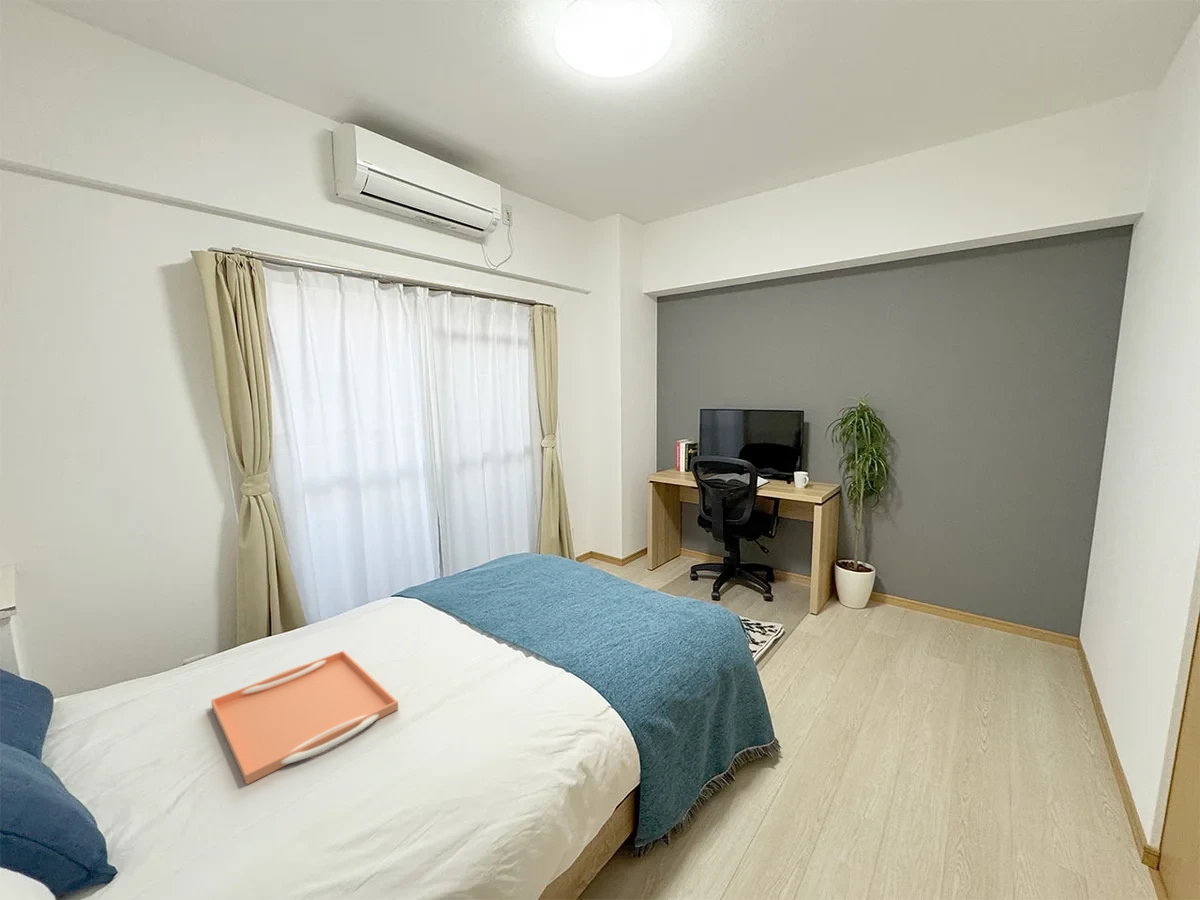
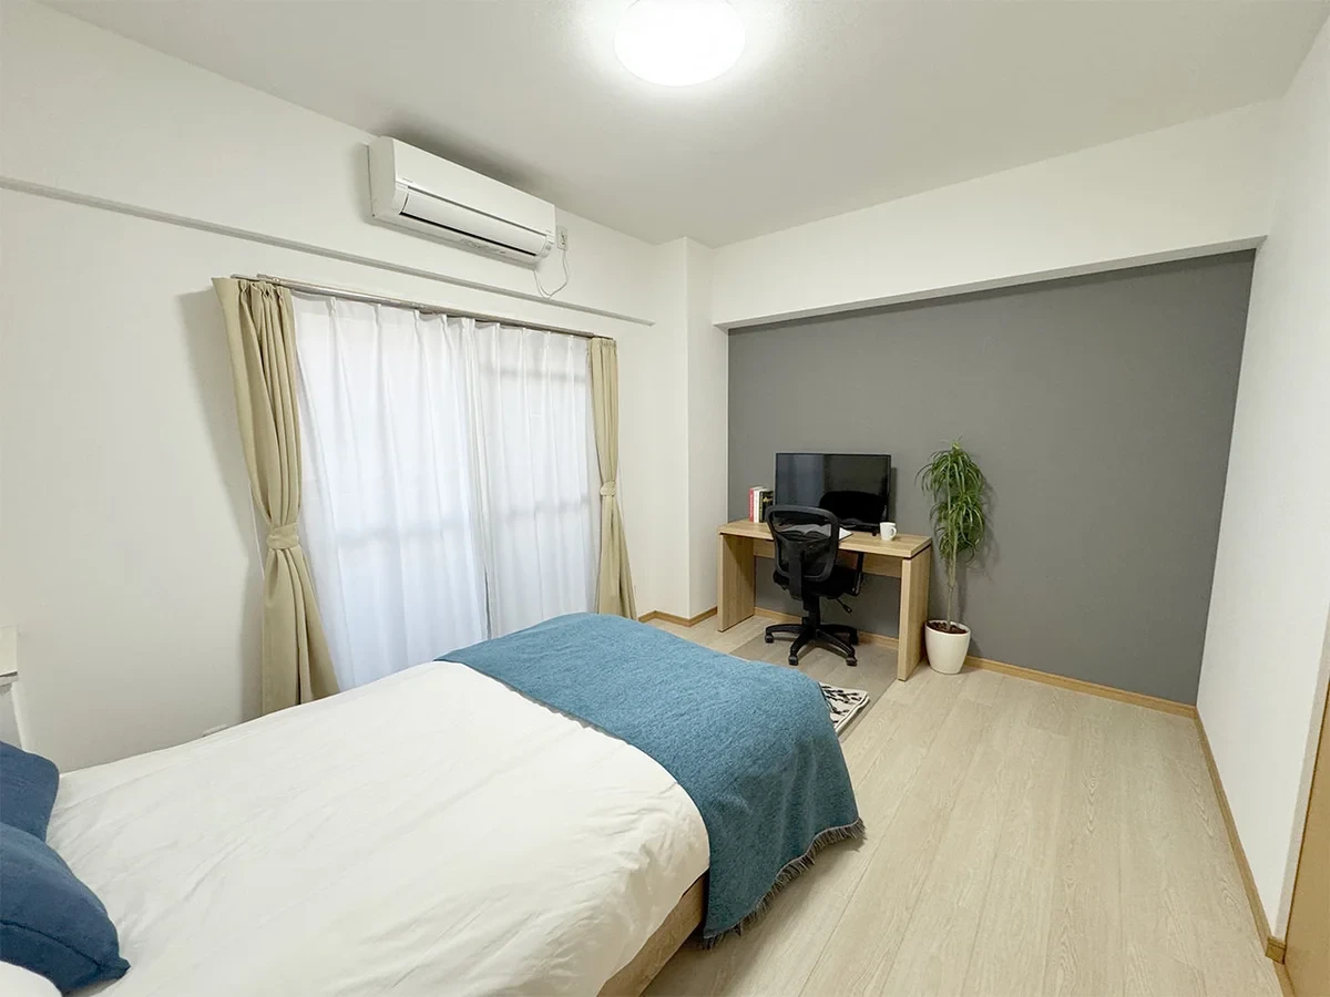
- serving tray [210,650,399,786]
